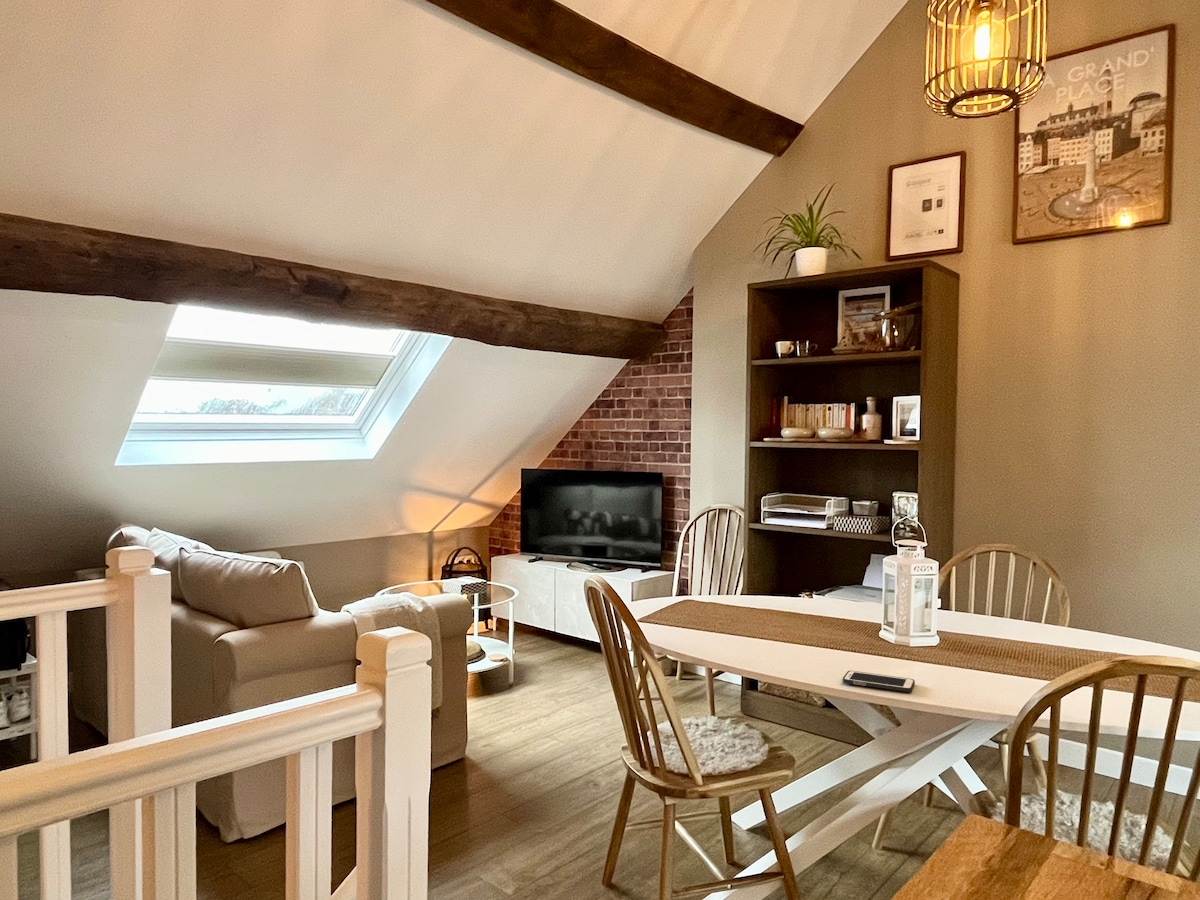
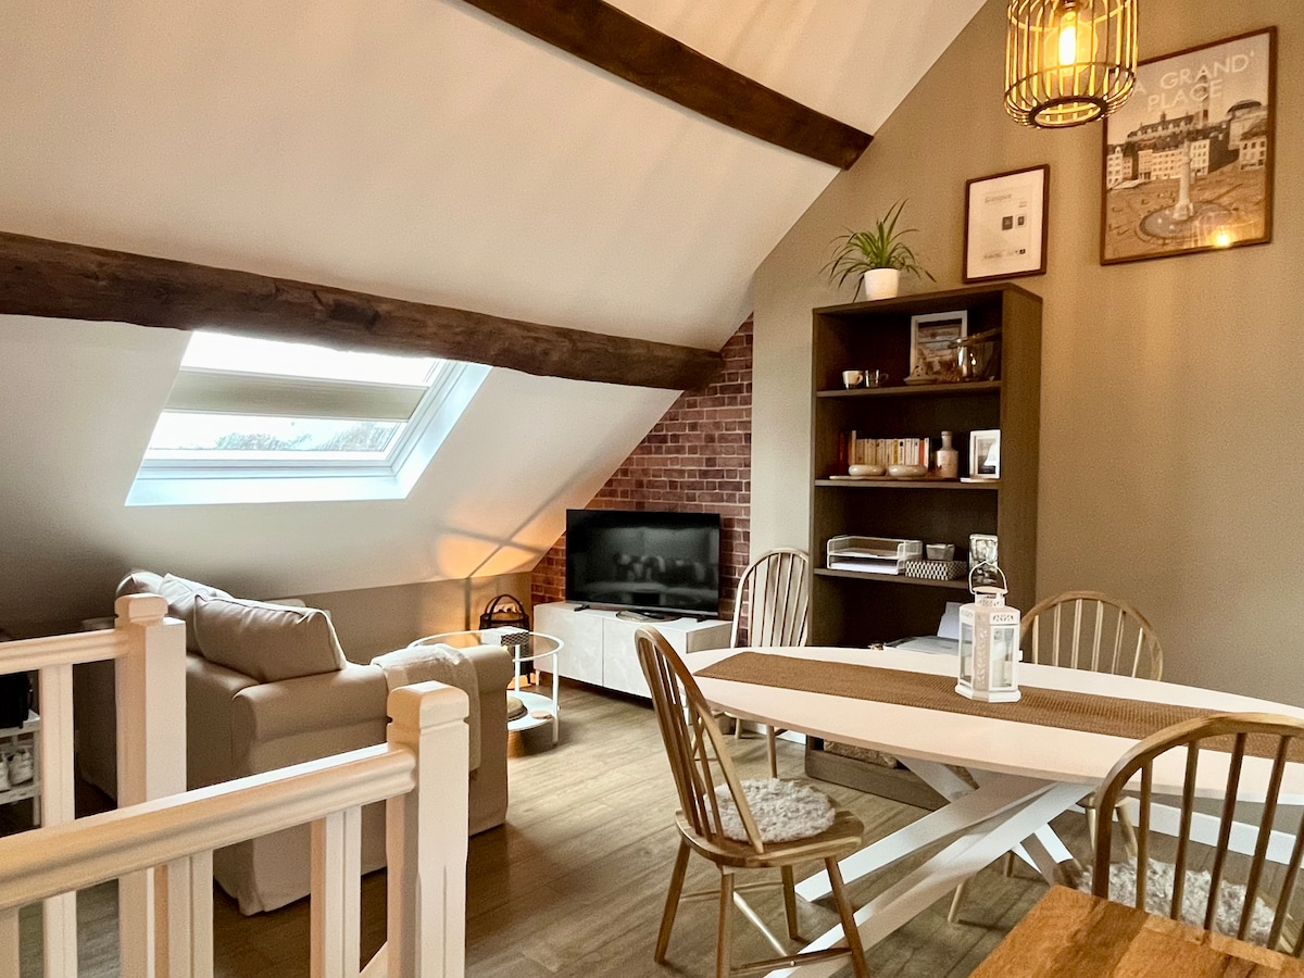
- cell phone [842,670,916,693]
